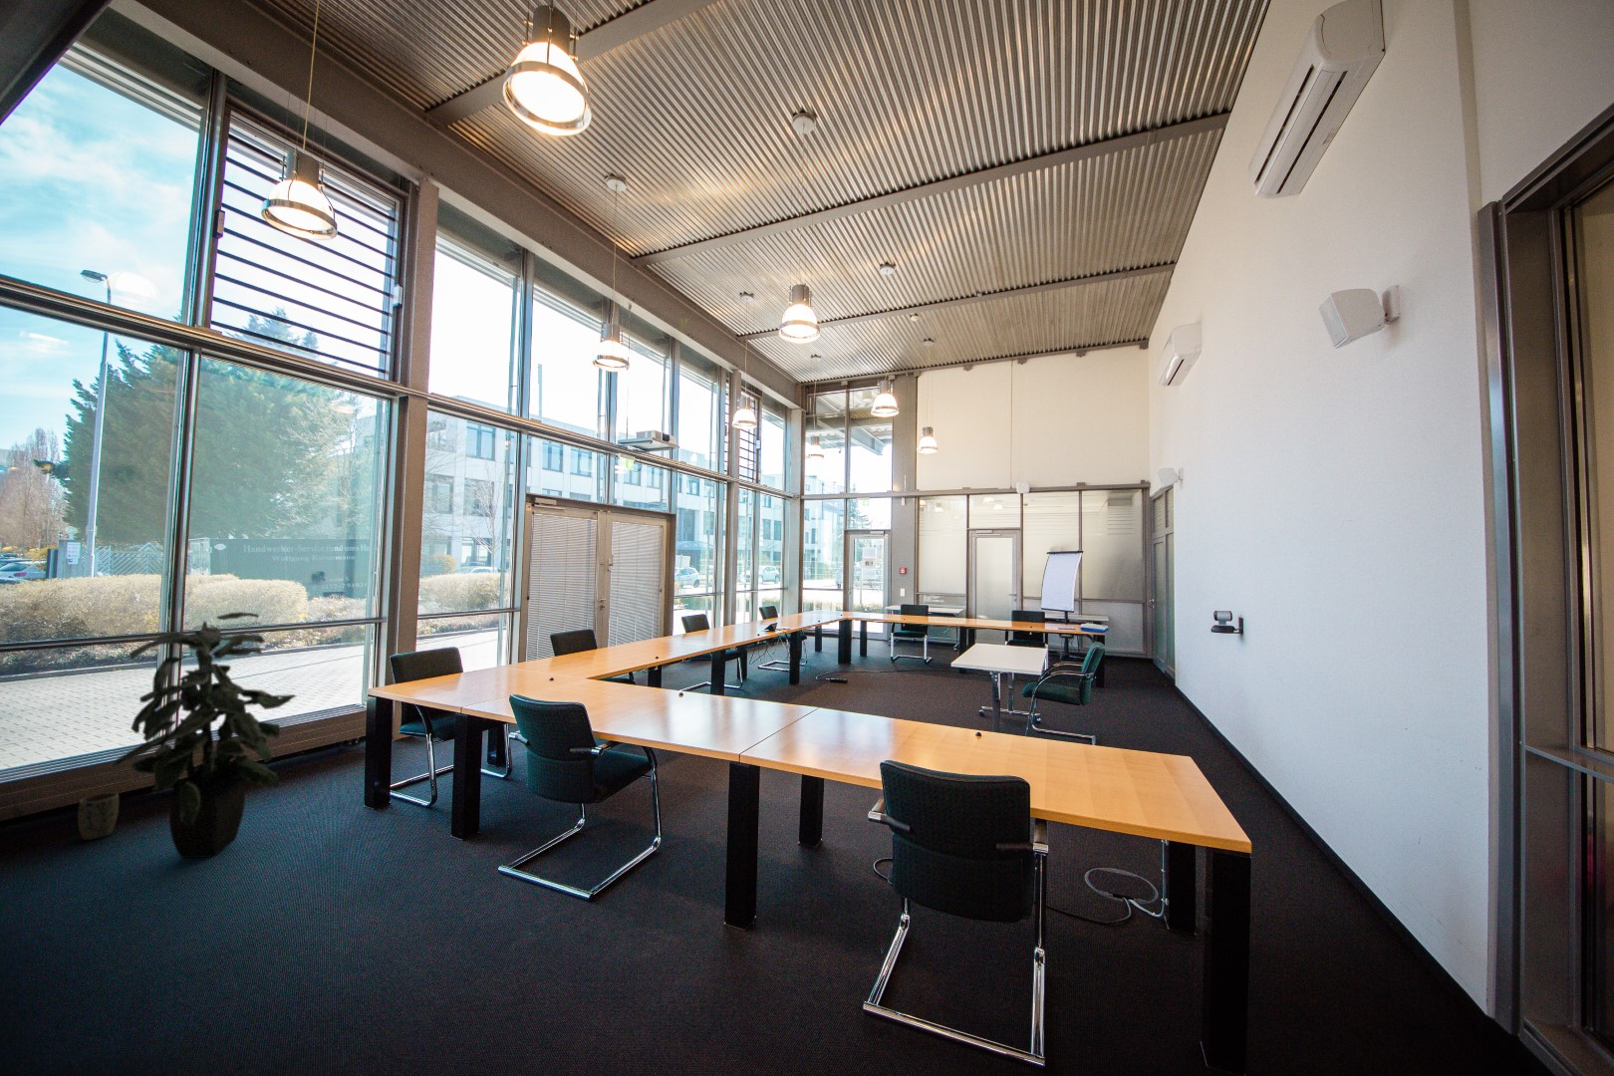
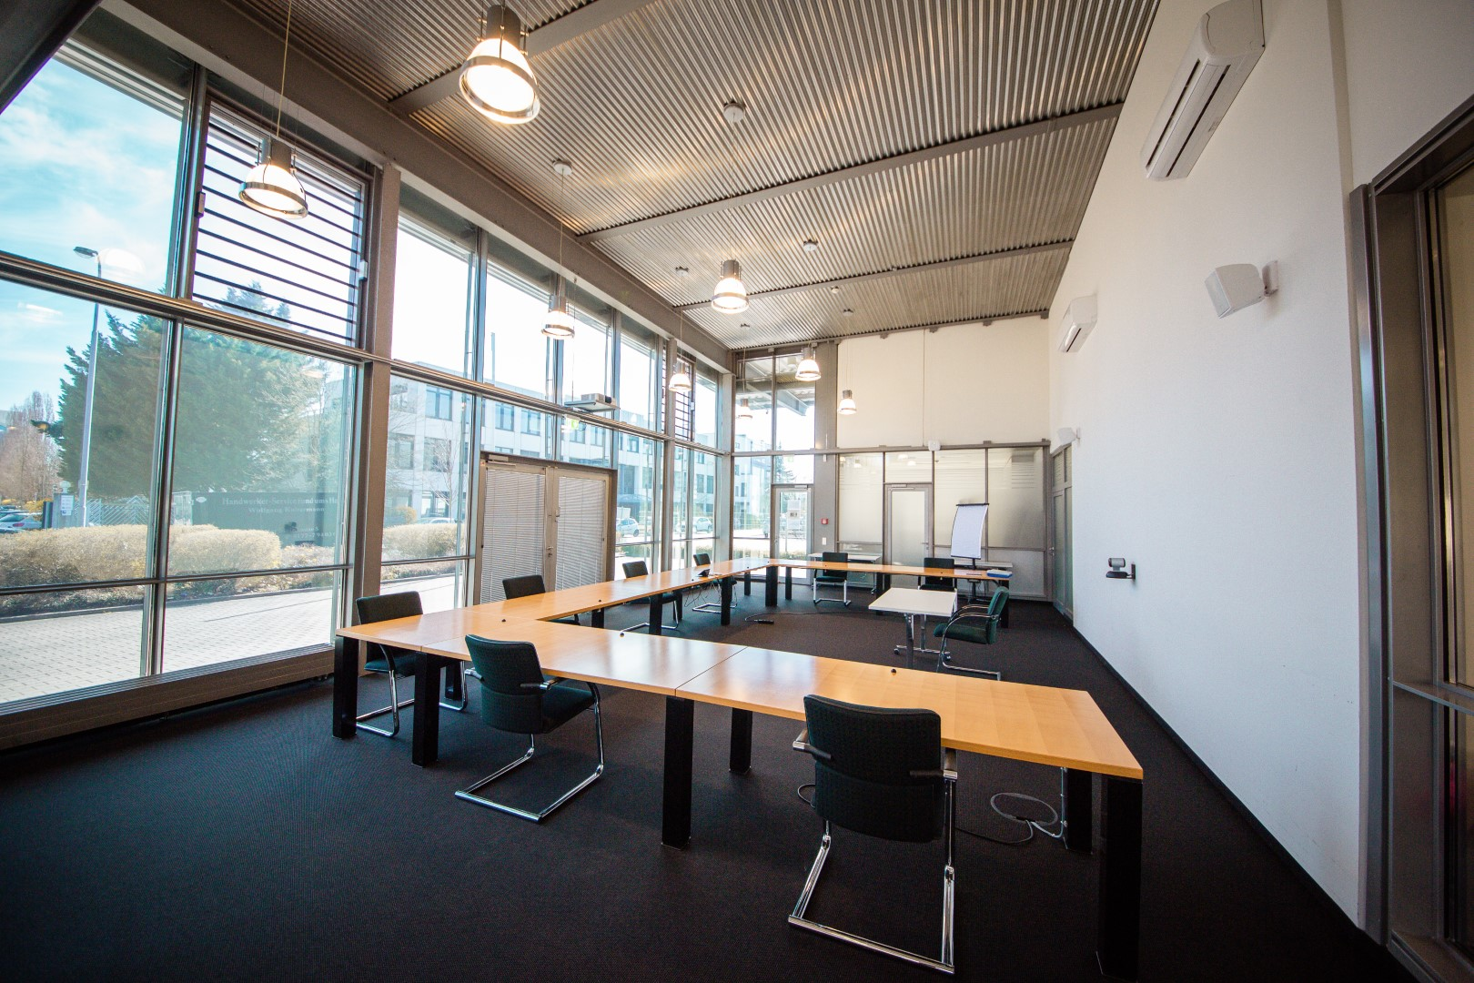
- plant pot [77,791,120,841]
- indoor plant [112,611,297,859]
